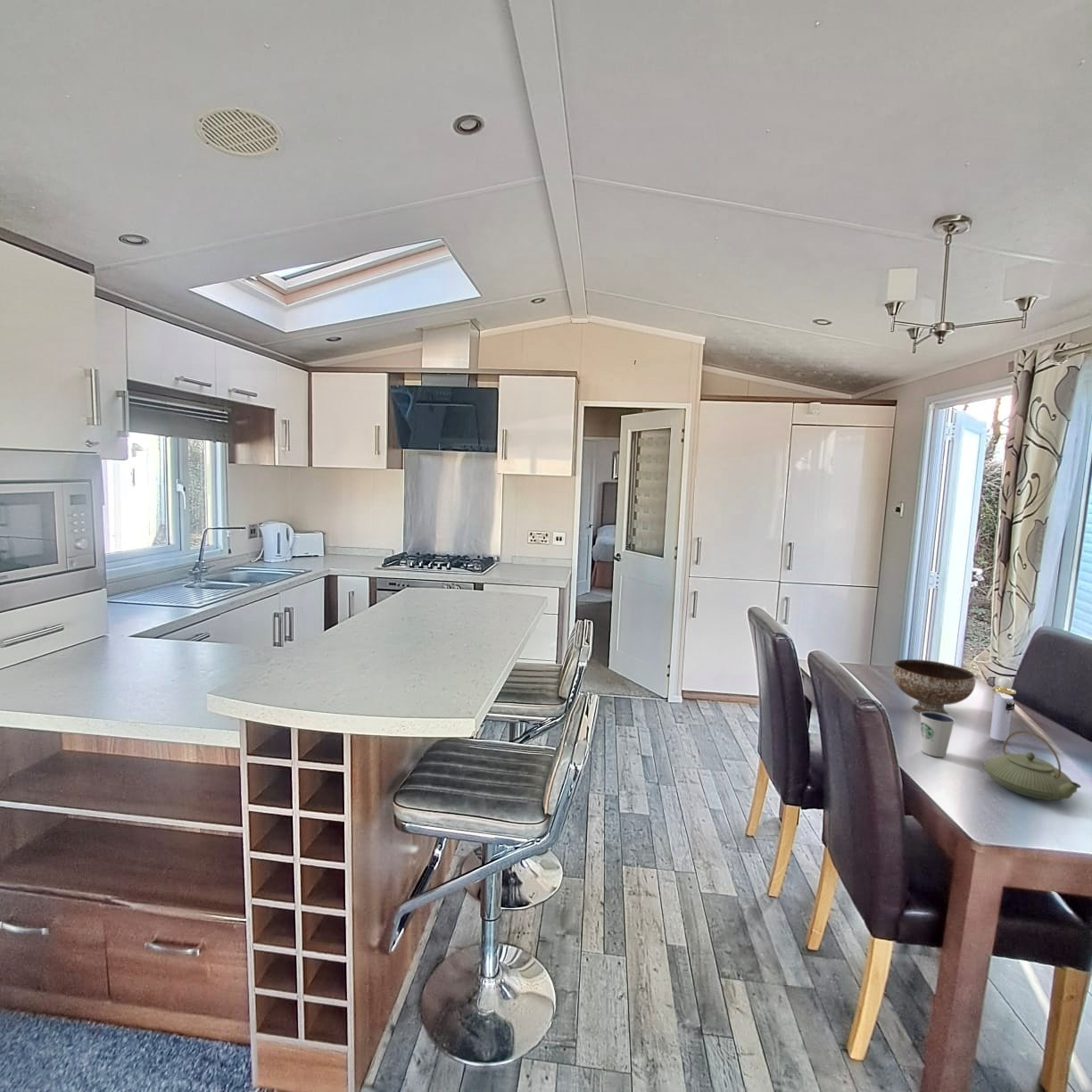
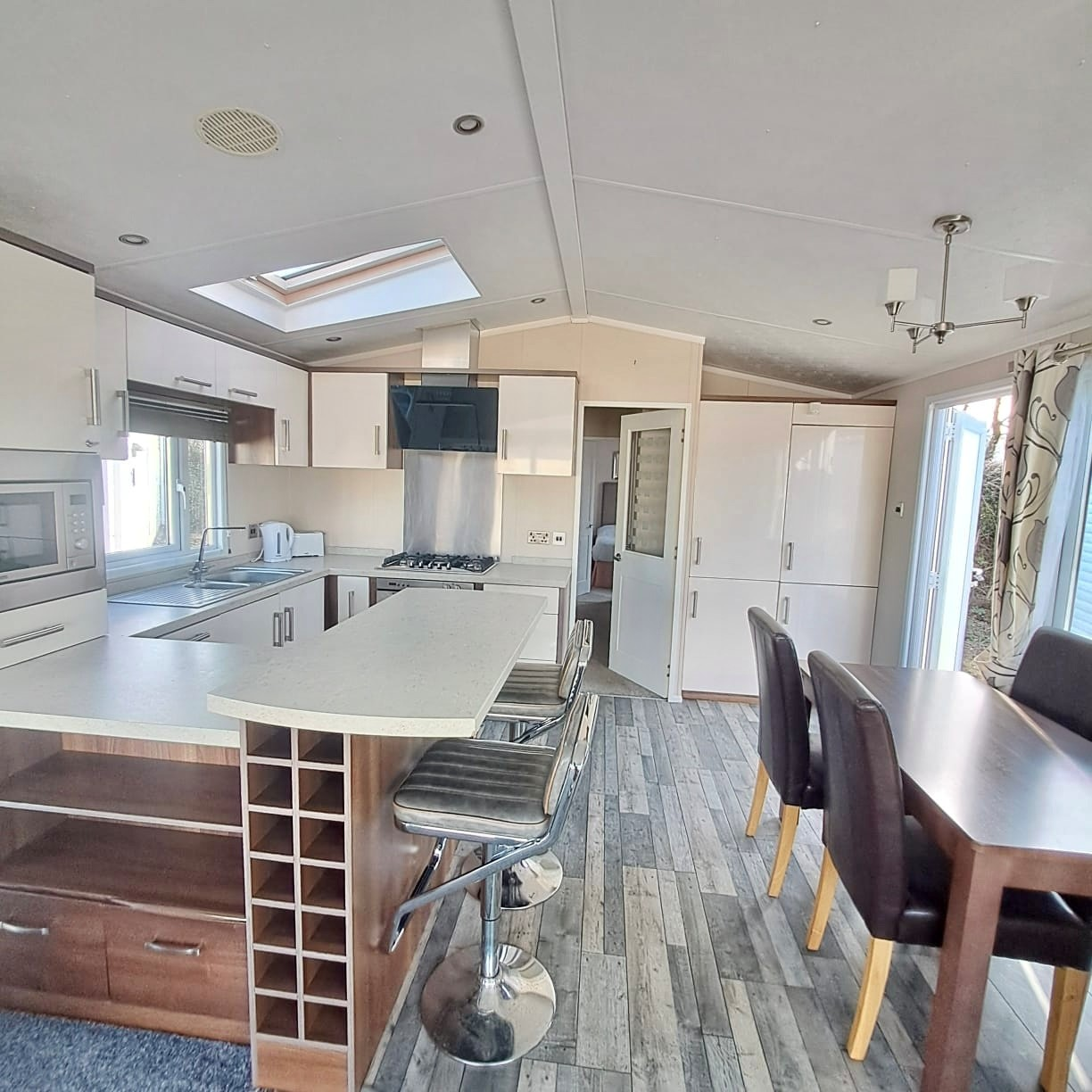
- perfume bottle [989,676,1017,742]
- teapot [983,730,1082,801]
- bowl [891,658,977,716]
- dixie cup [919,711,956,757]
